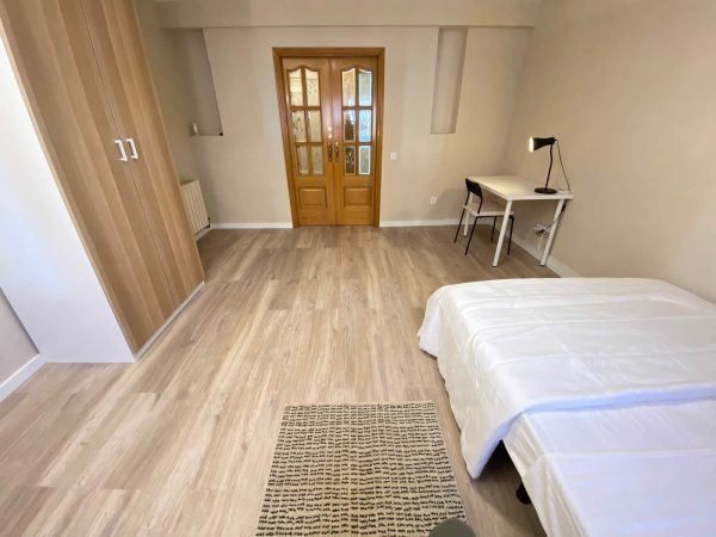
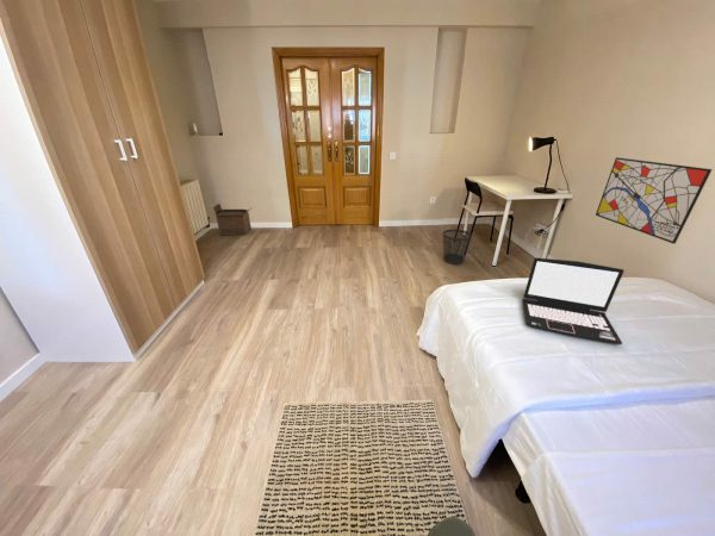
+ cardboard box [212,202,254,236]
+ wall art [595,156,714,245]
+ wastebasket [442,229,473,264]
+ laptop [521,257,626,345]
